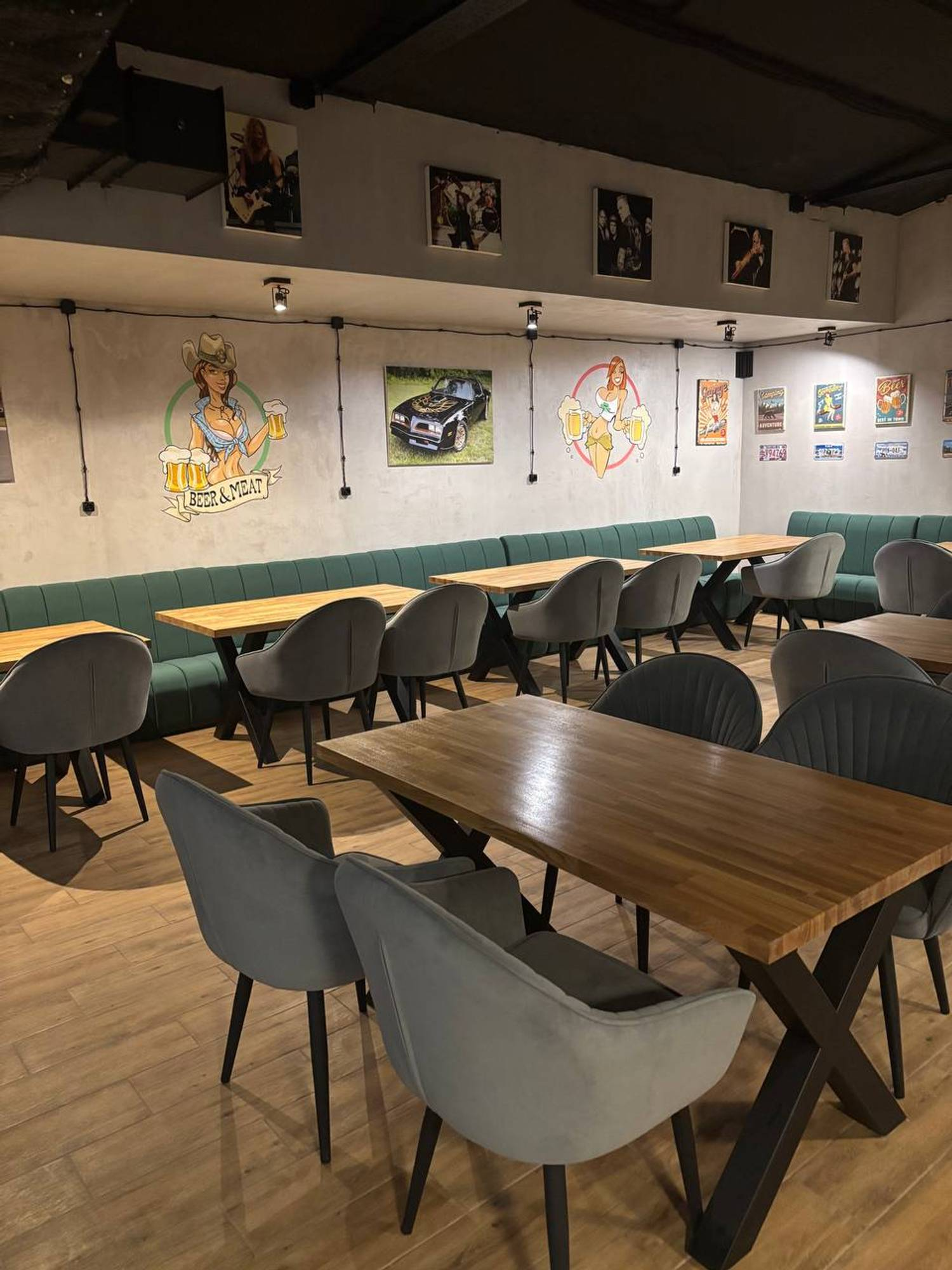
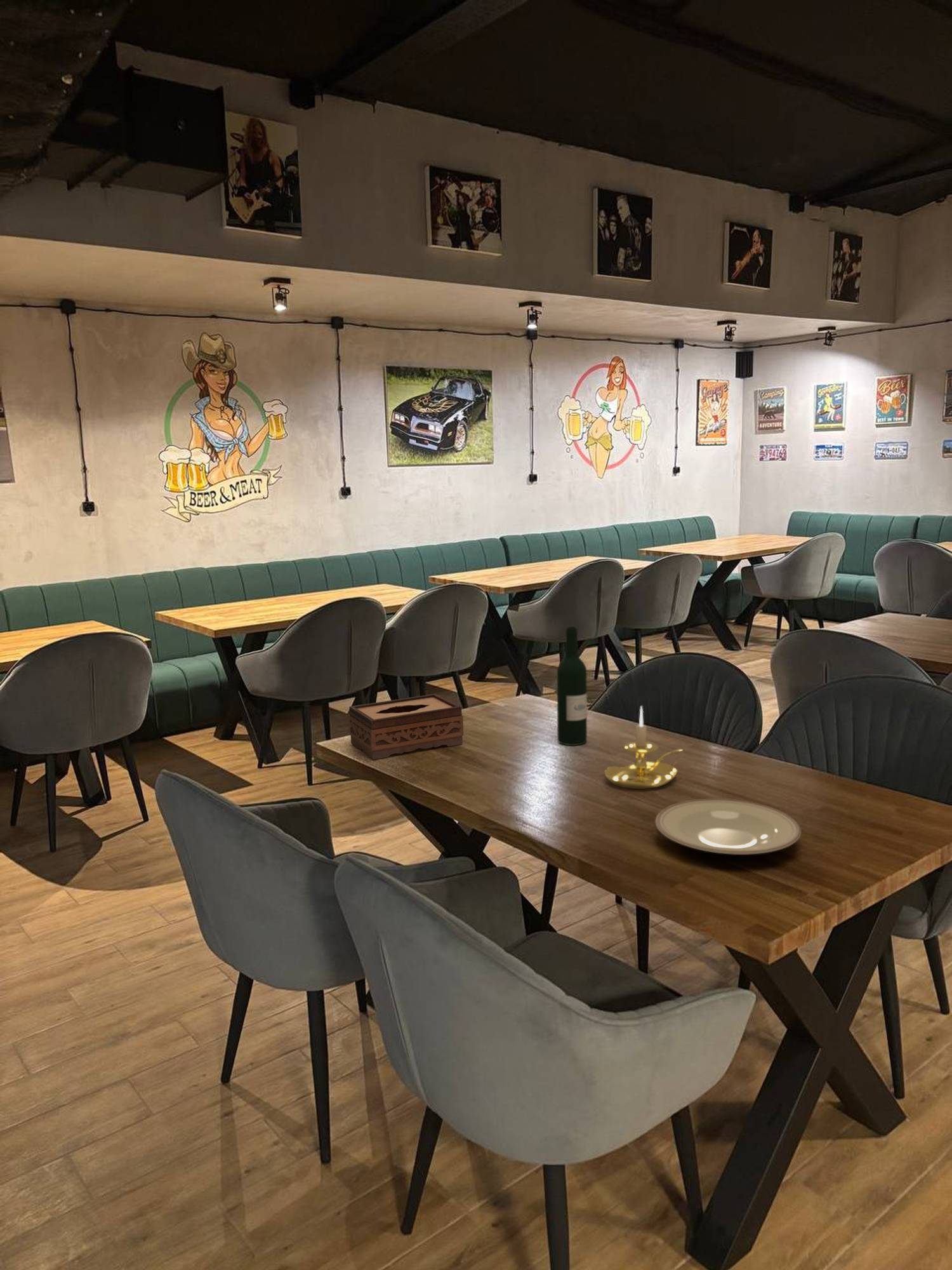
+ tissue box [348,693,464,760]
+ plate [654,798,802,855]
+ candle holder [604,705,684,789]
+ wine bottle [557,626,588,746]
